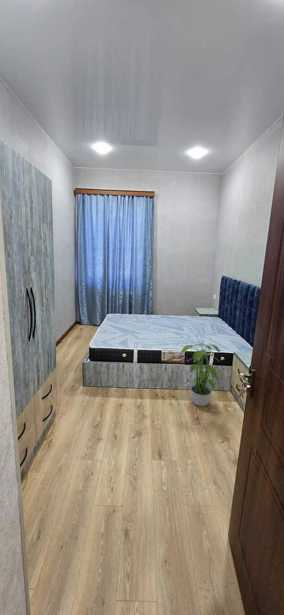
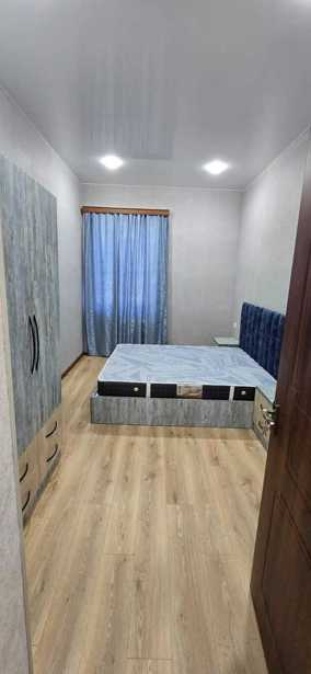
- potted plant [179,341,221,407]
